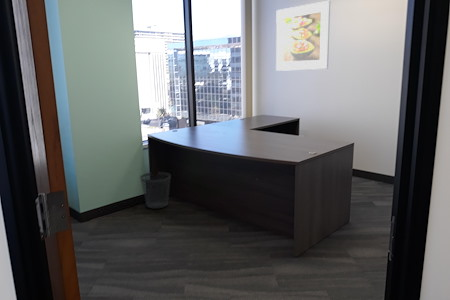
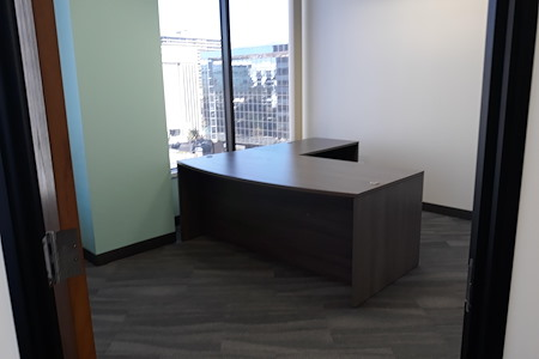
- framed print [275,0,331,72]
- wastebasket [139,171,172,210]
